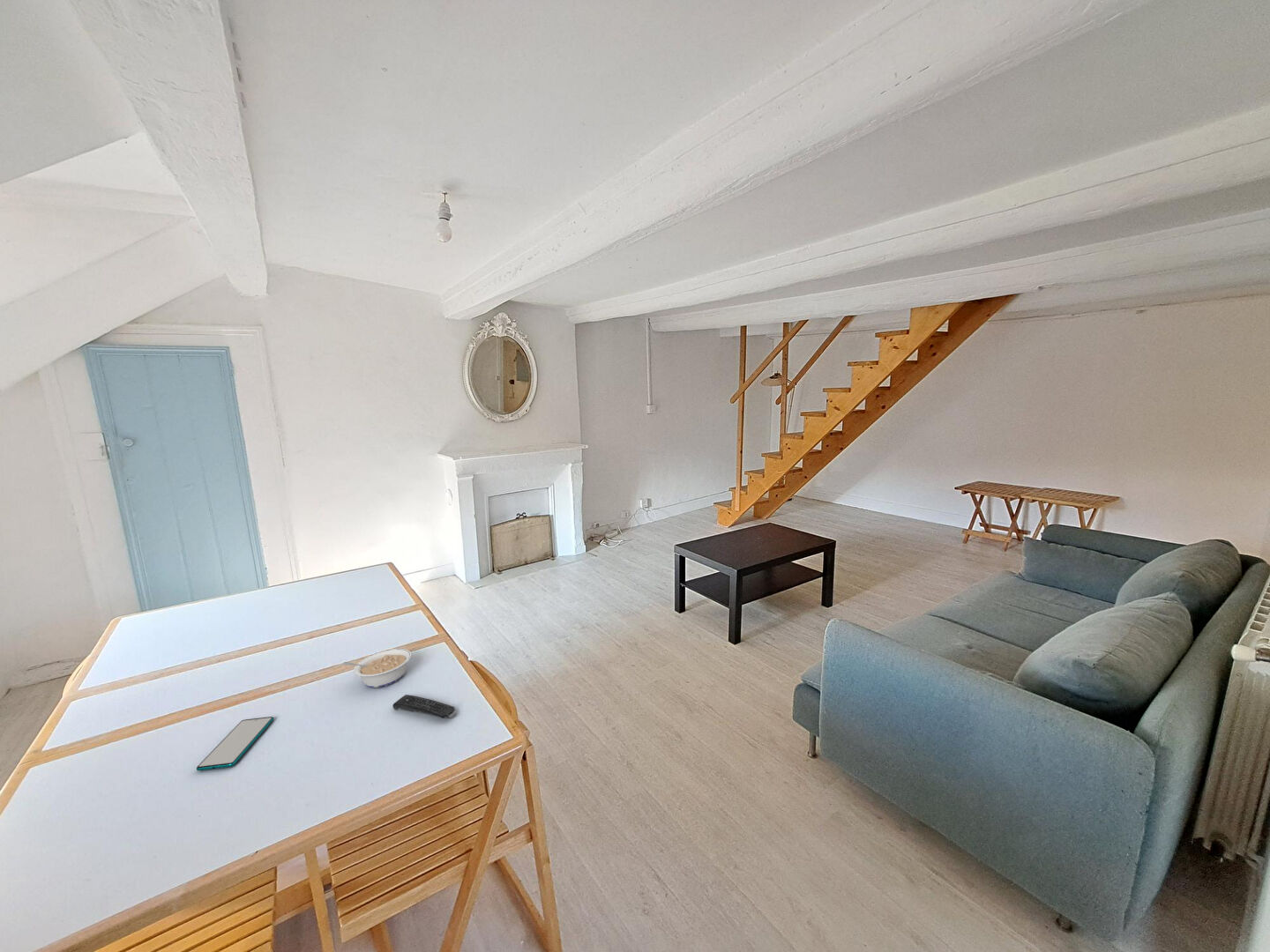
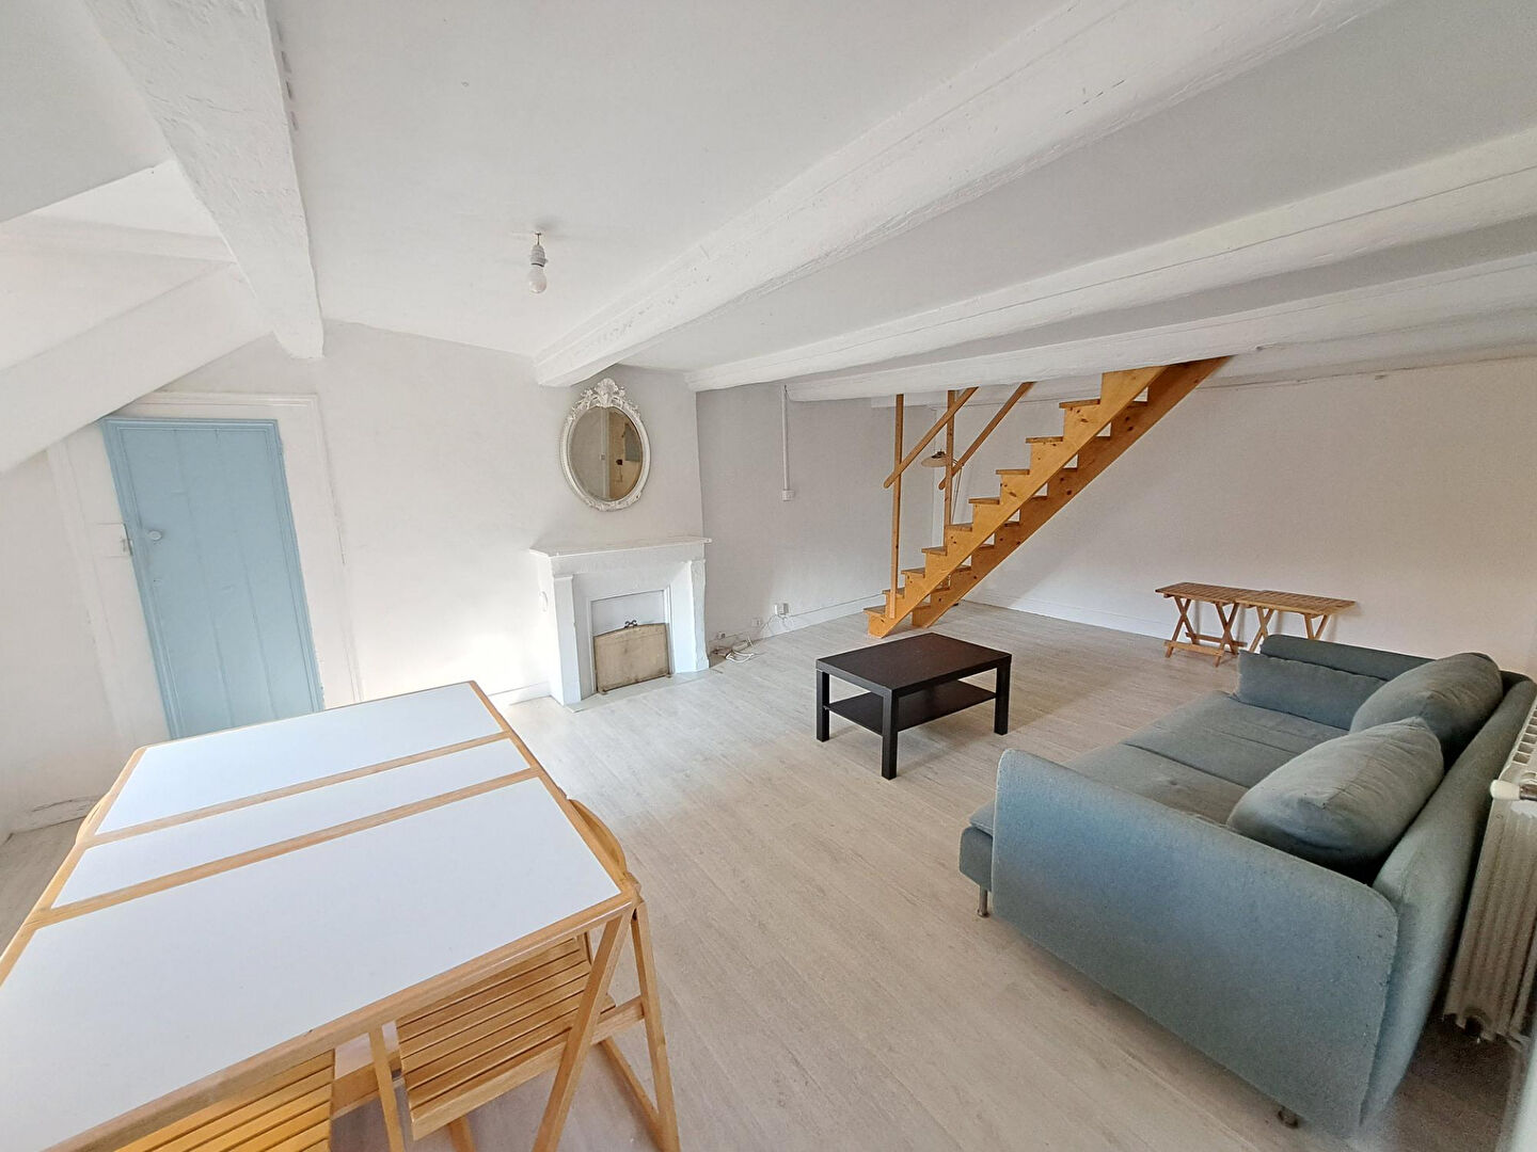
- smartphone [196,716,275,771]
- legume [342,648,412,688]
- remote control [392,694,457,719]
